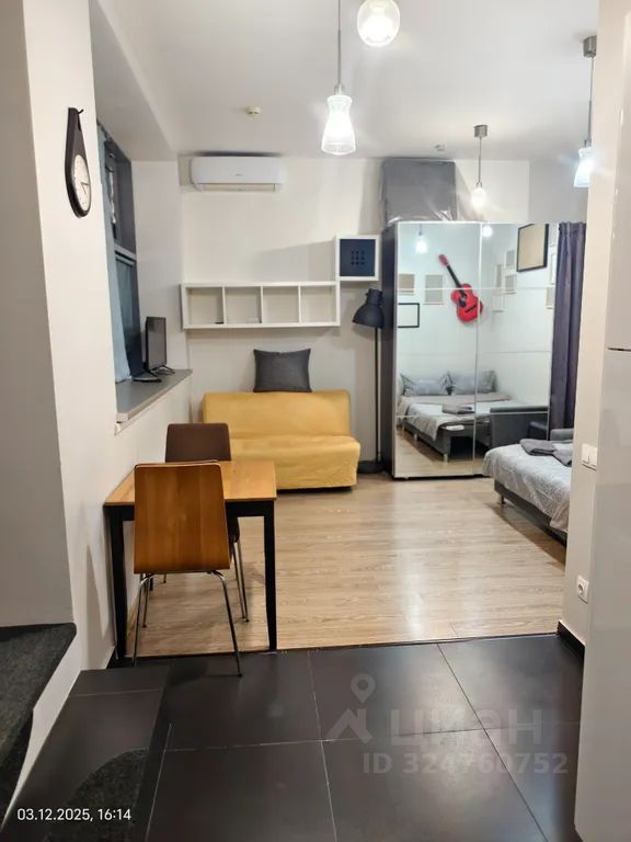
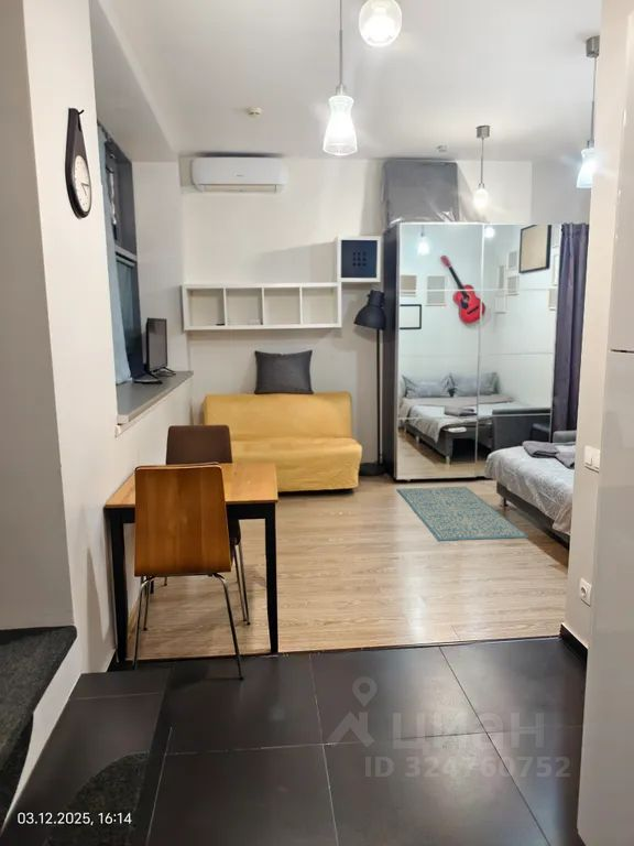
+ rug [396,486,531,542]
